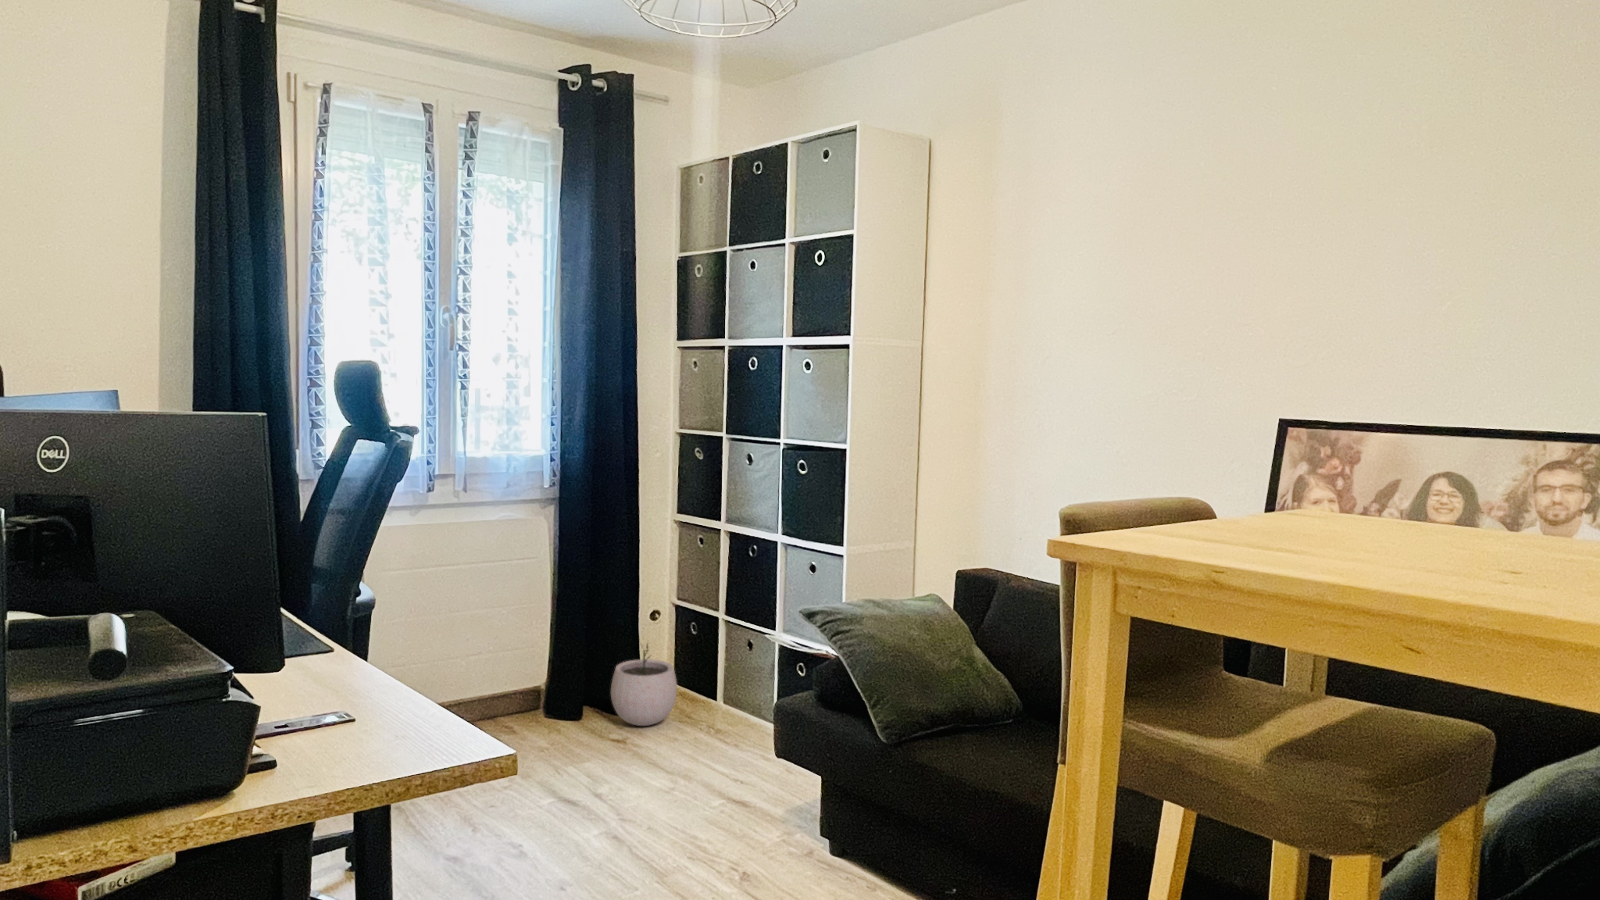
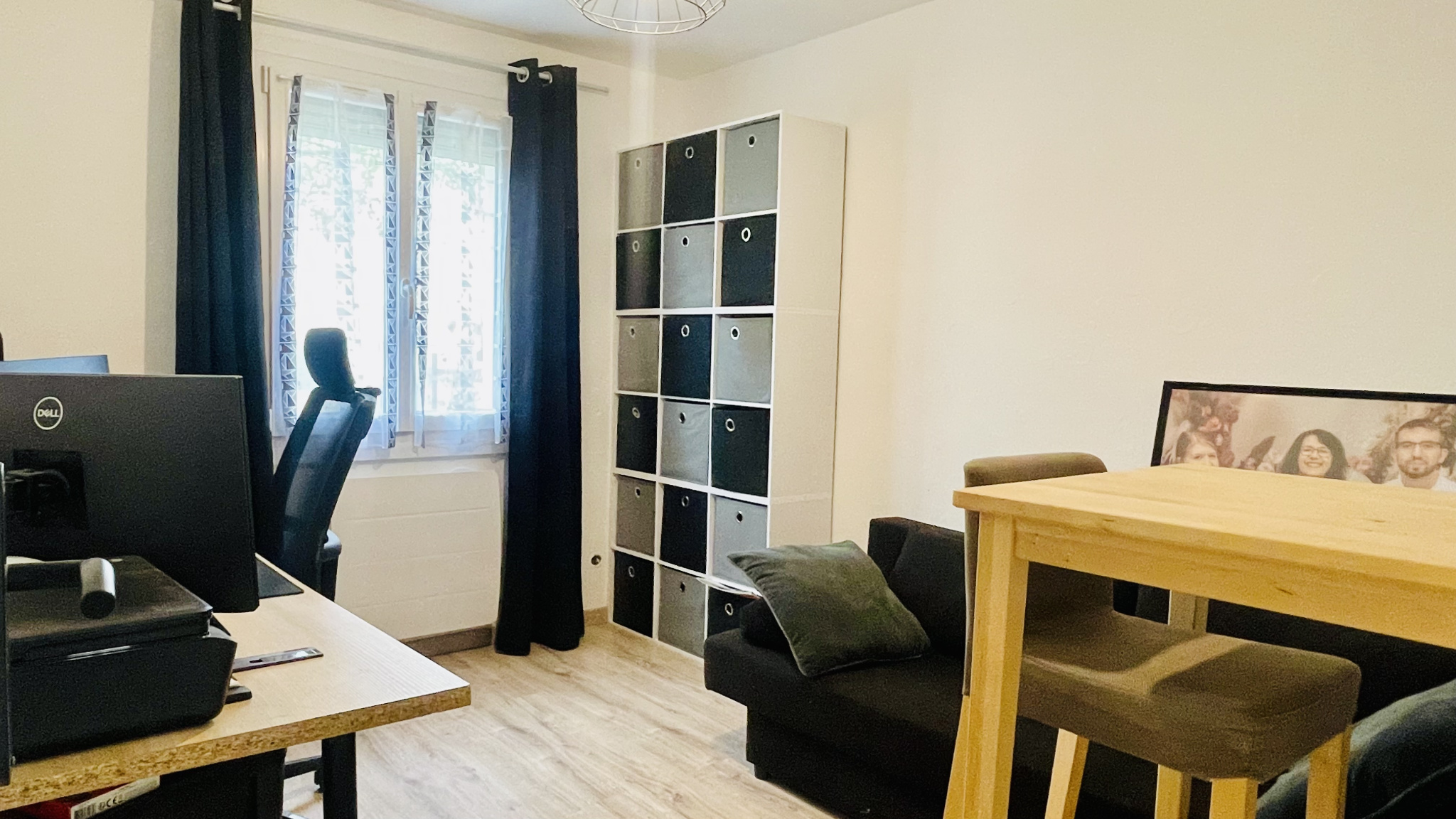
- plant pot [610,642,678,726]
